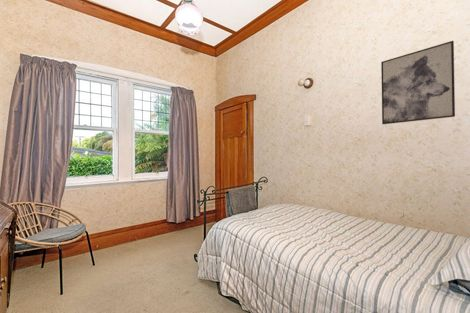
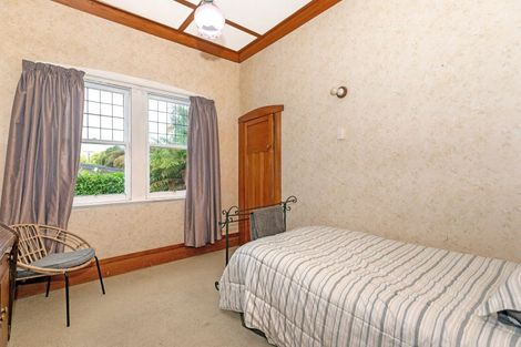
- wall art [380,40,456,125]
